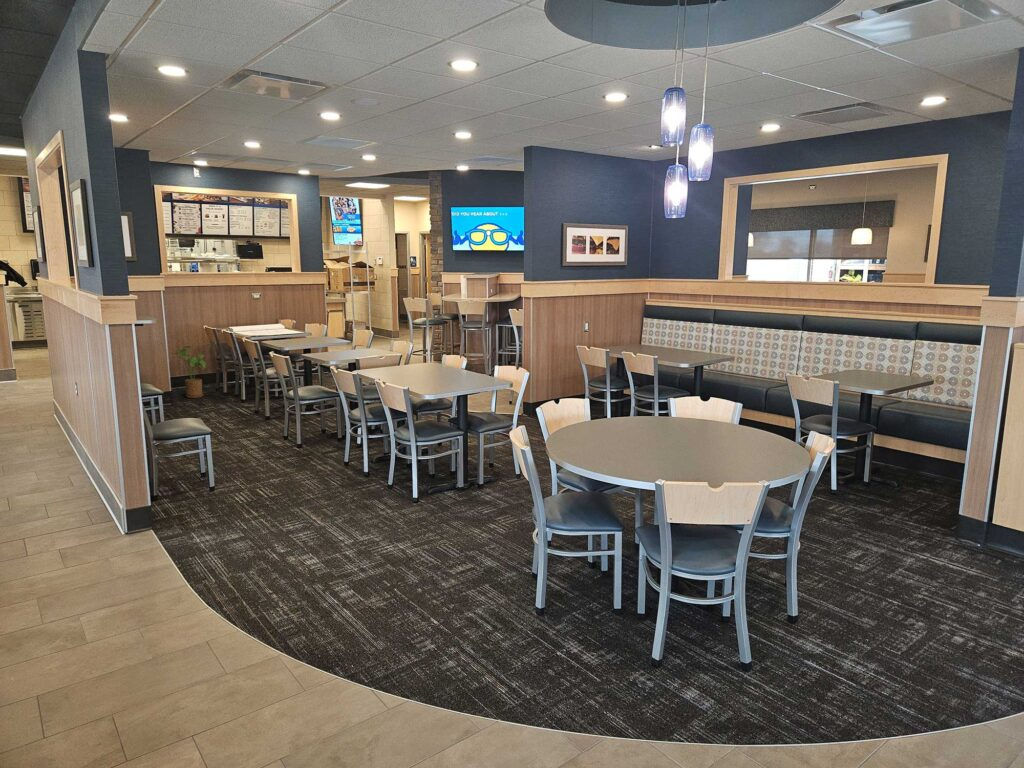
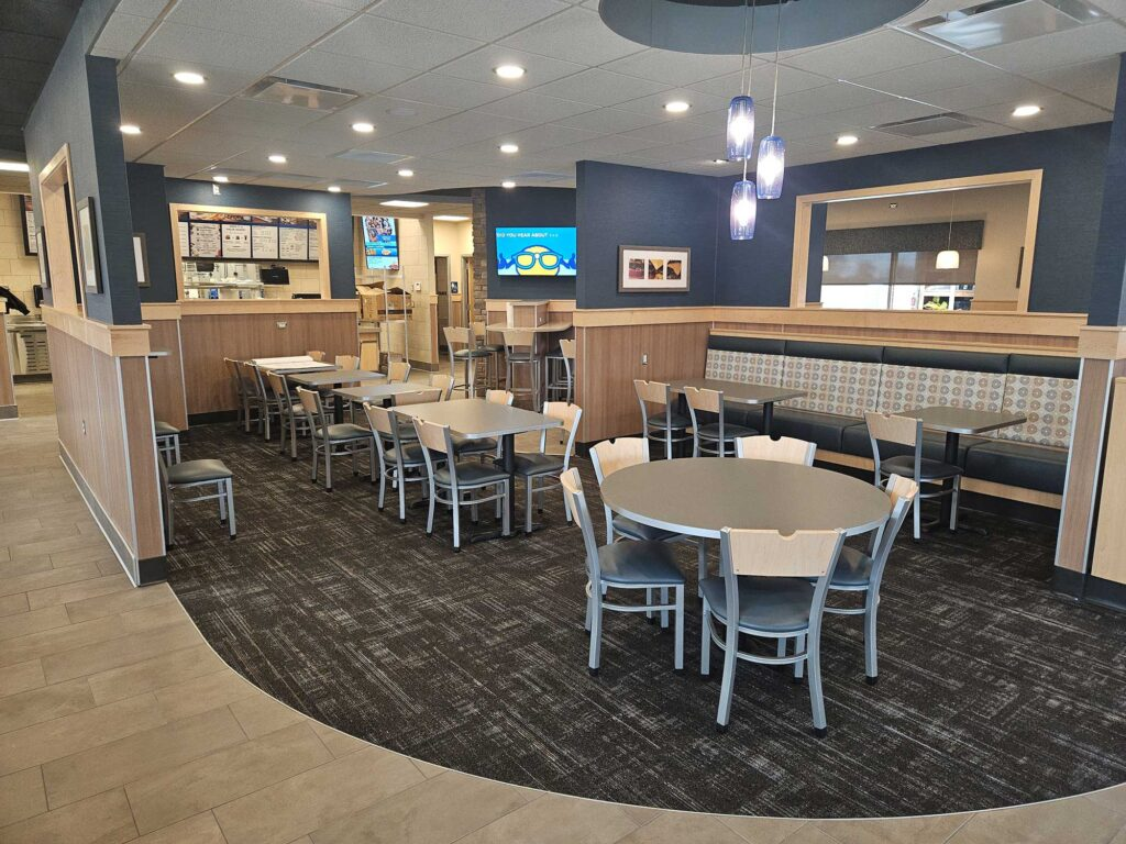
- house plant [173,345,207,399]
